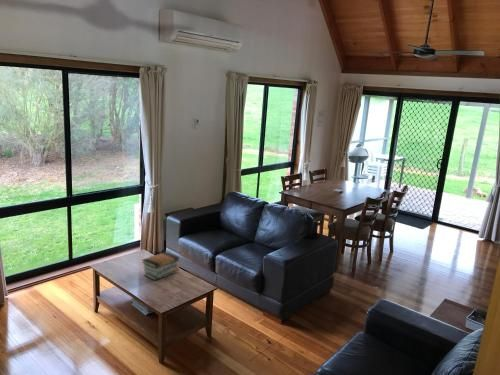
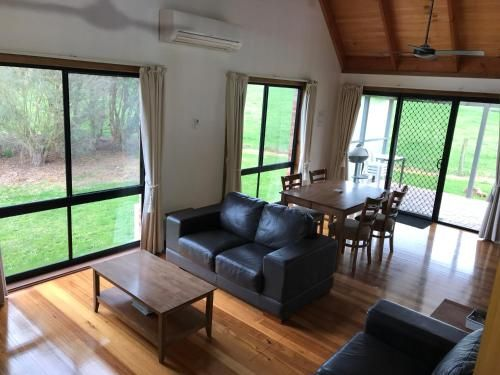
- book stack [141,251,180,281]
